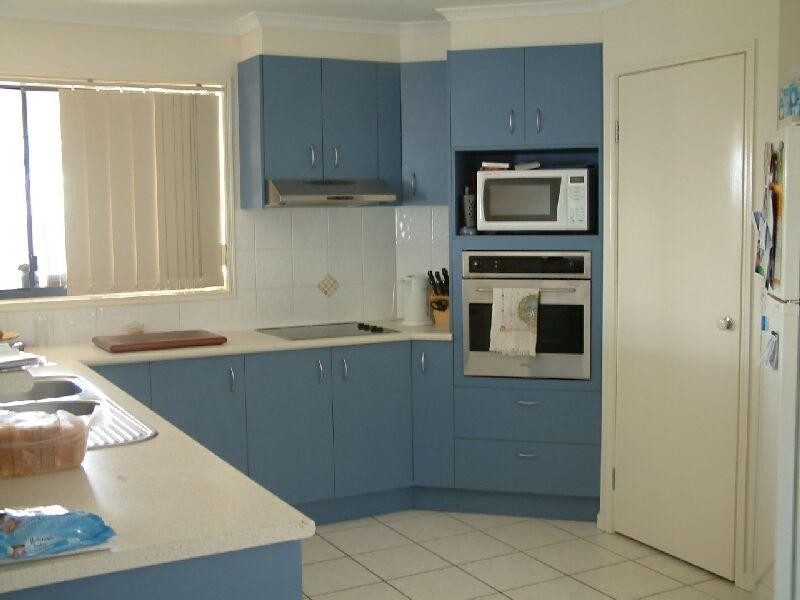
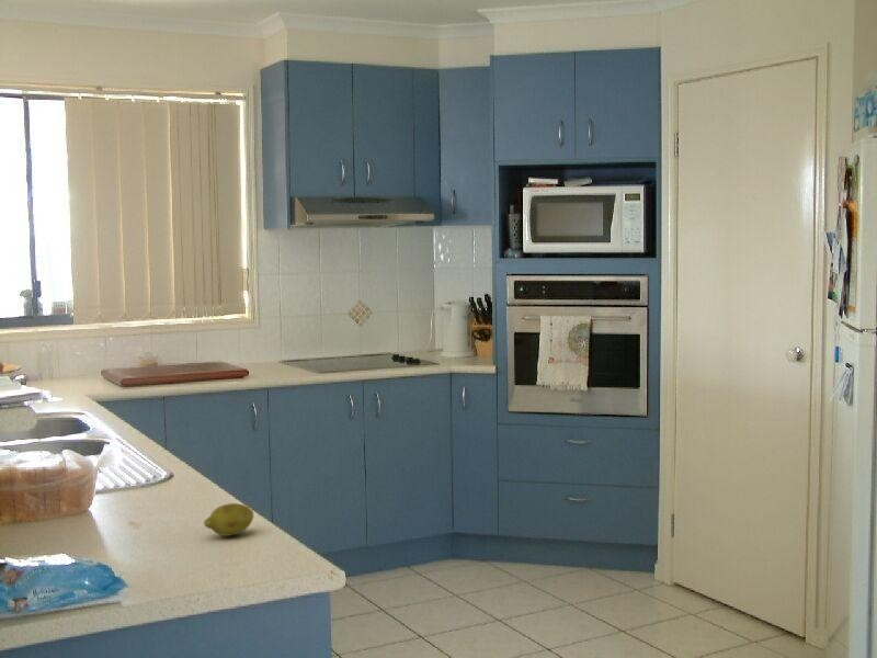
+ fruit [203,502,254,537]
